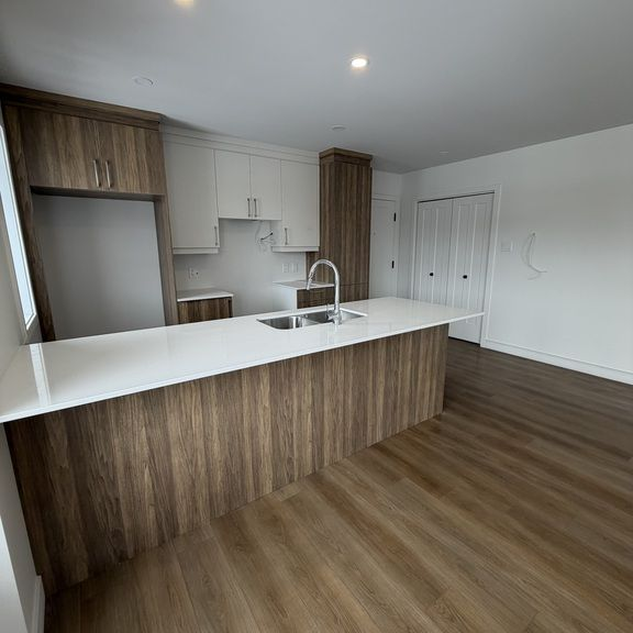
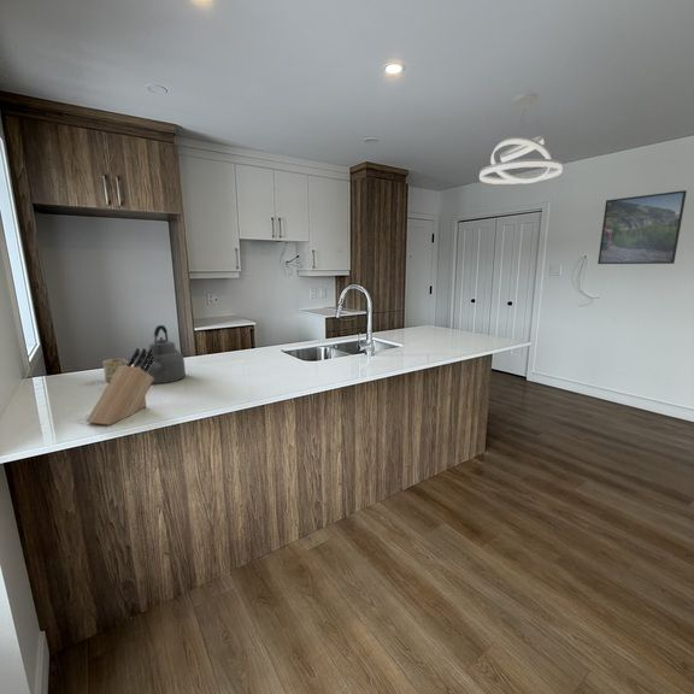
+ mug [102,358,129,383]
+ pendant light [478,92,564,186]
+ kettle [145,324,187,384]
+ knife block [86,347,154,427]
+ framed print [596,189,688,265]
